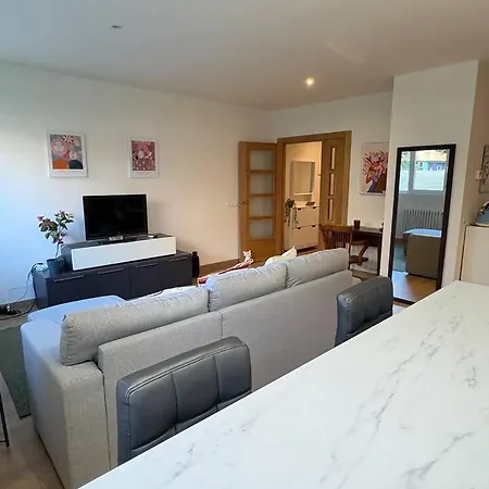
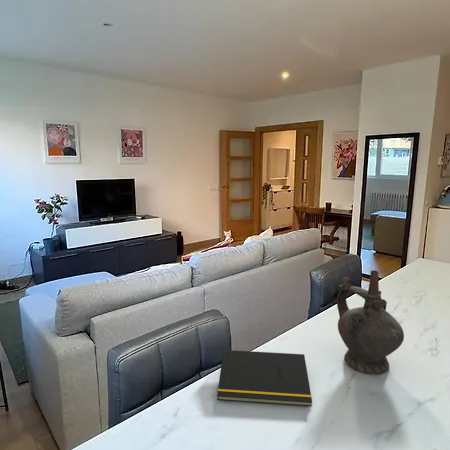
+ ceremonial vessel [336,270,405,375]
+ notepad [216,349,313,408]
